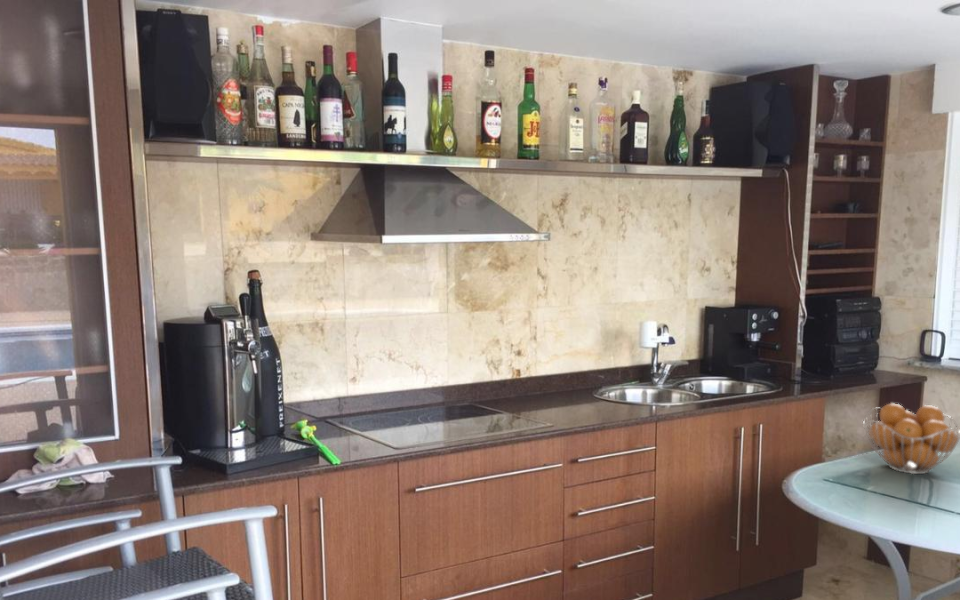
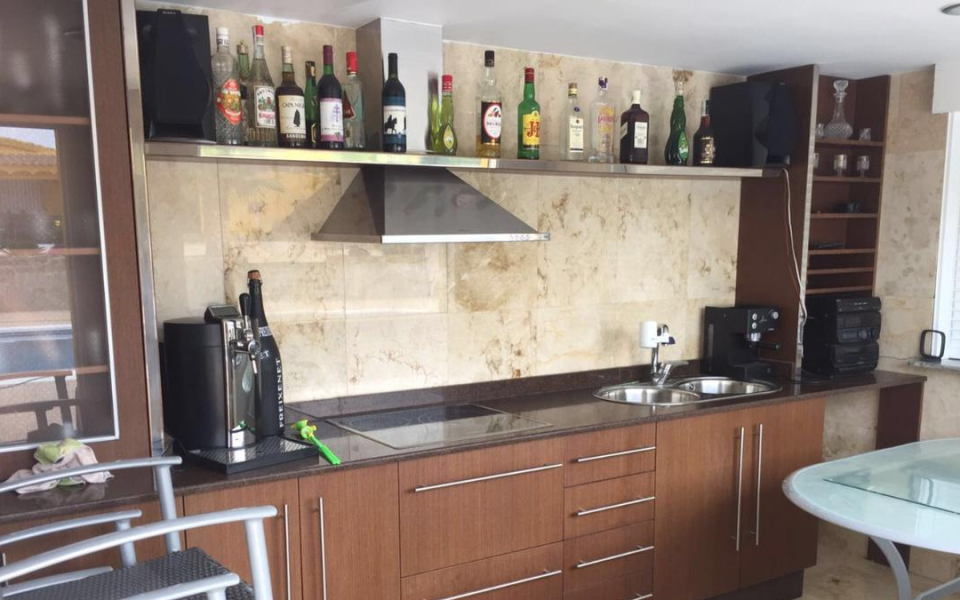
- fruit basket [862,402,960,475]
